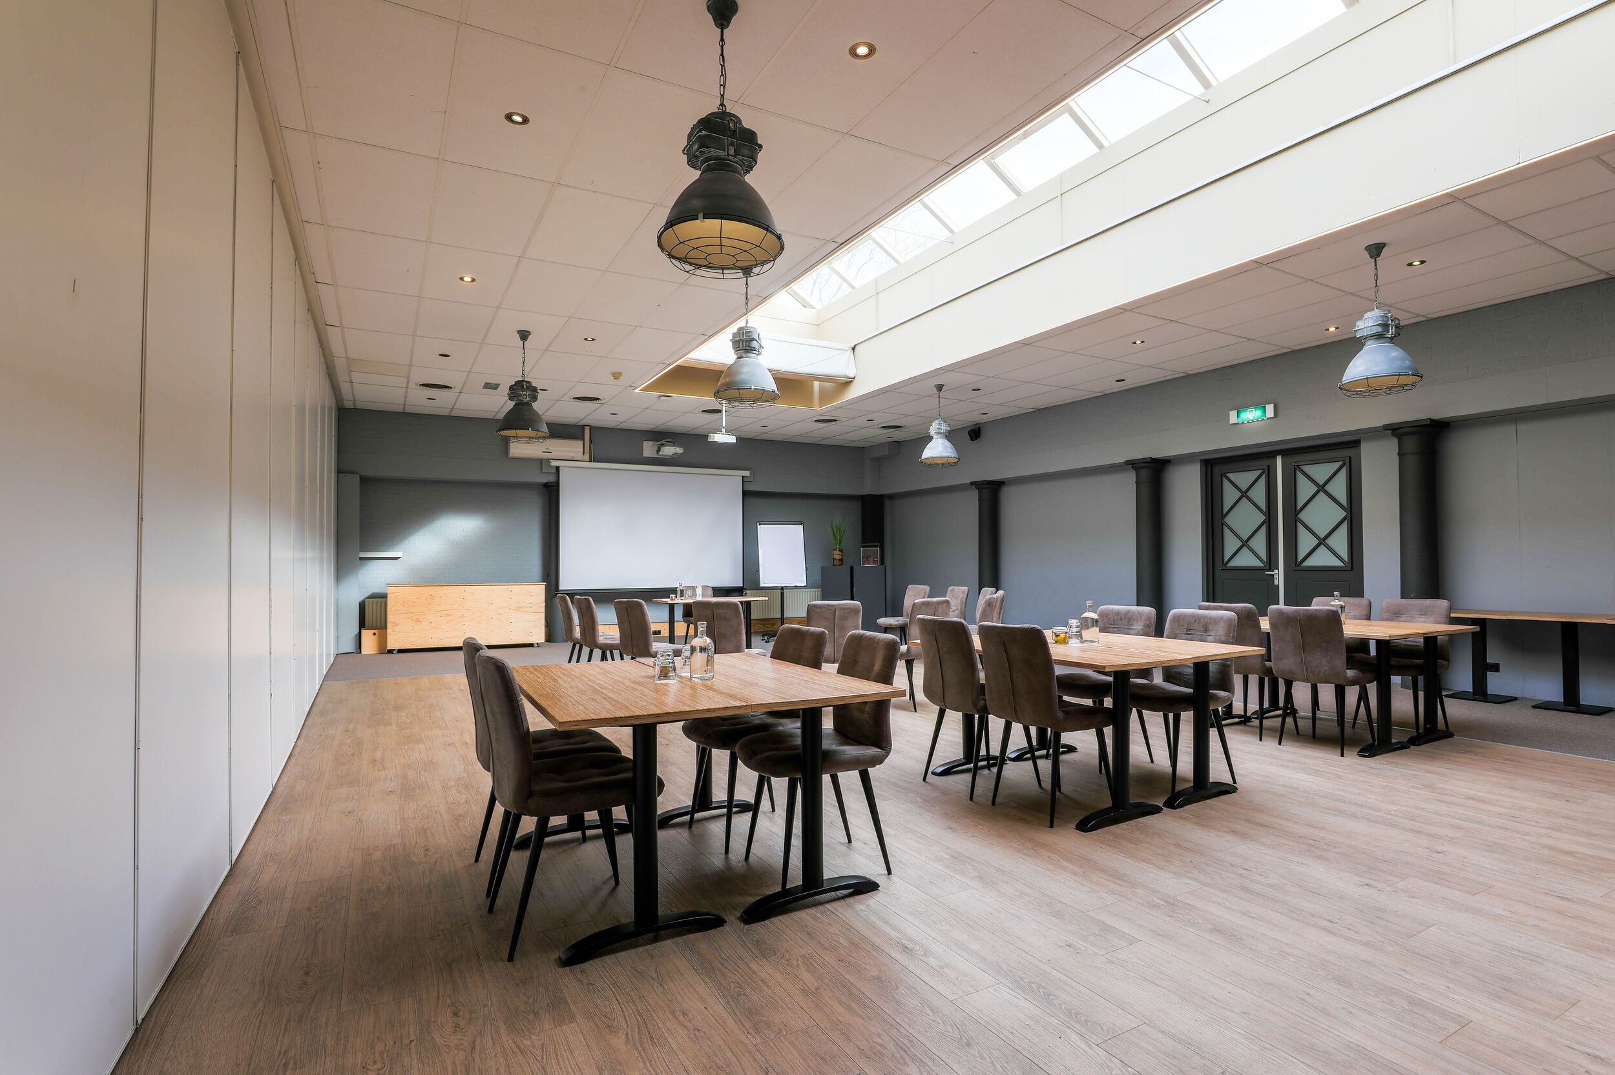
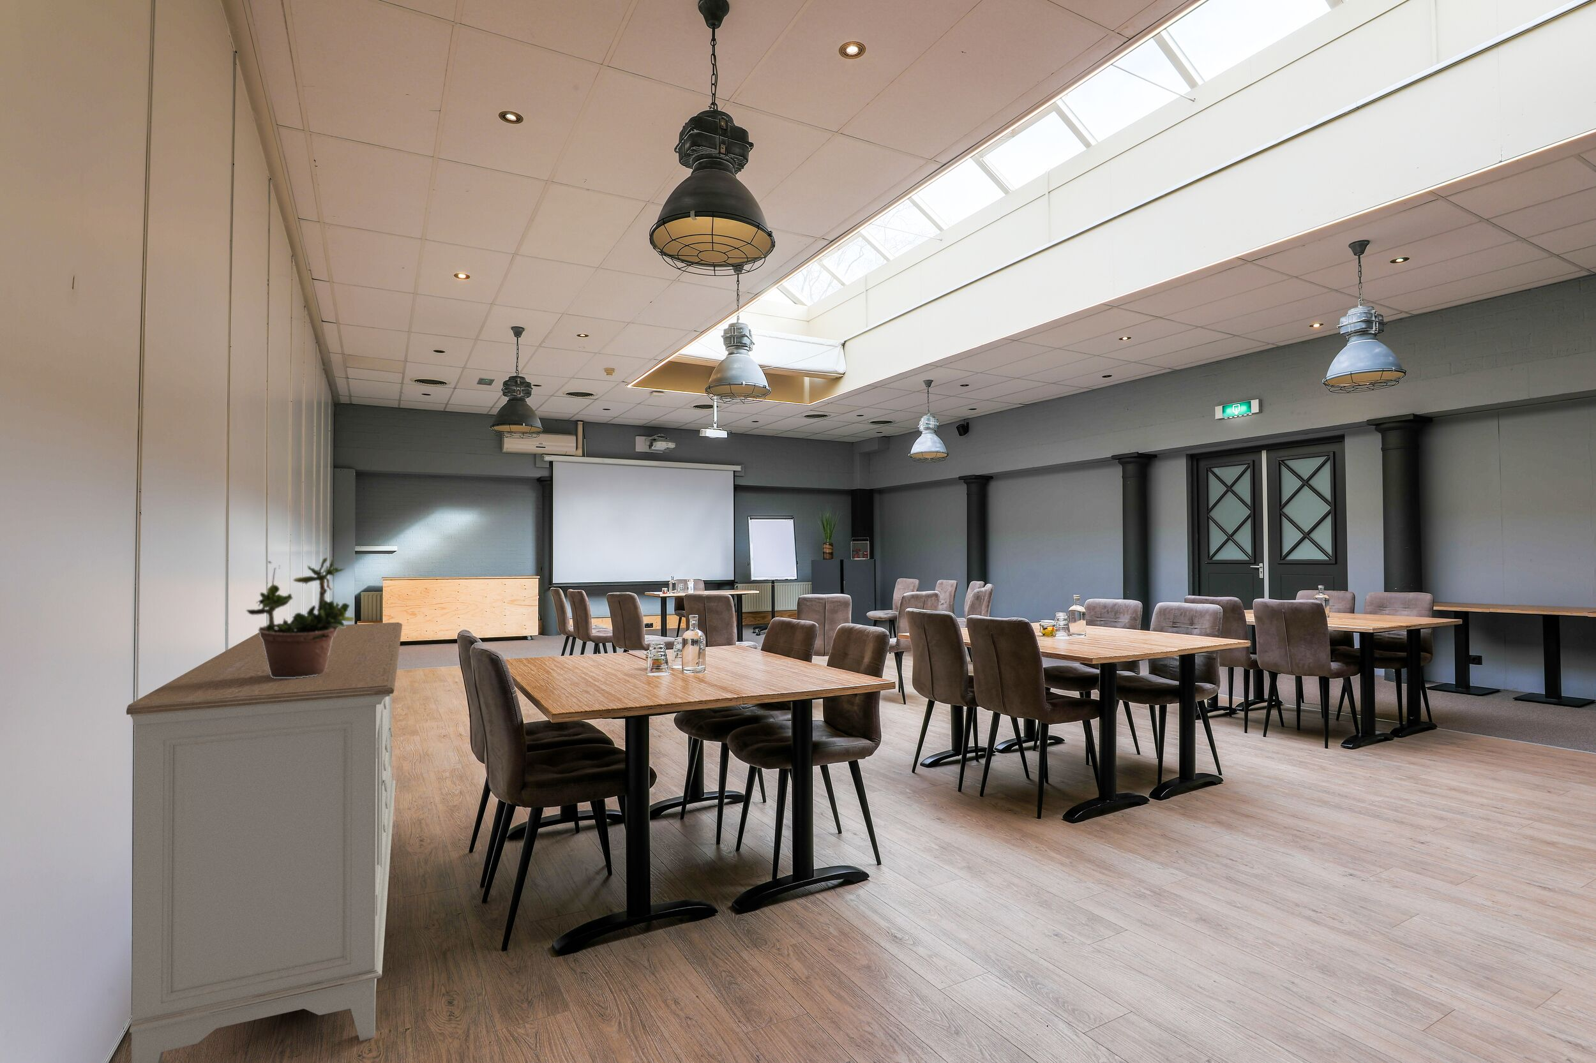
+ potted plant [246,548,355,679]
+ sideboard [126,622,402,1063]
